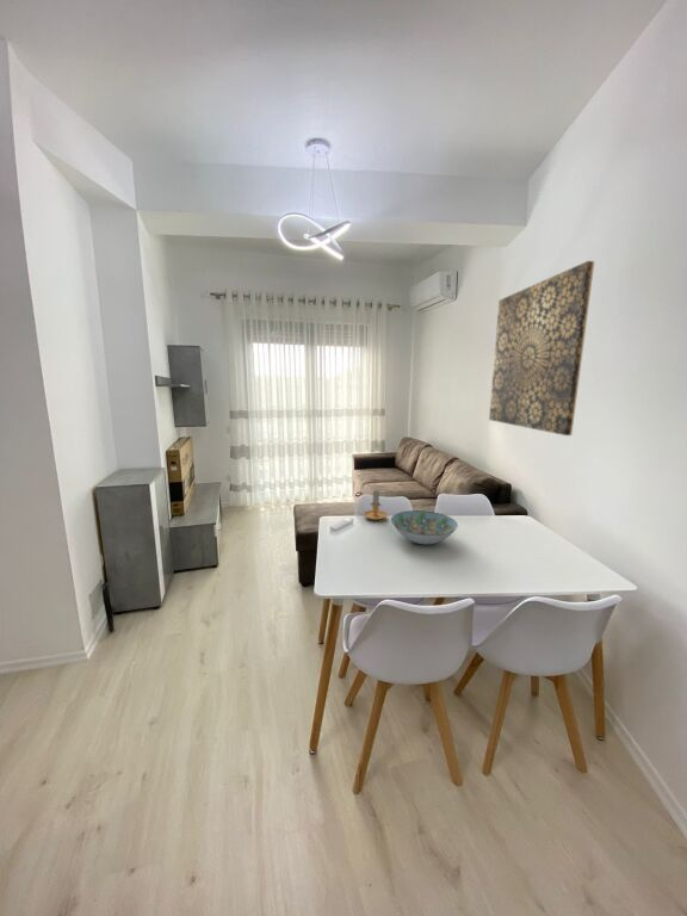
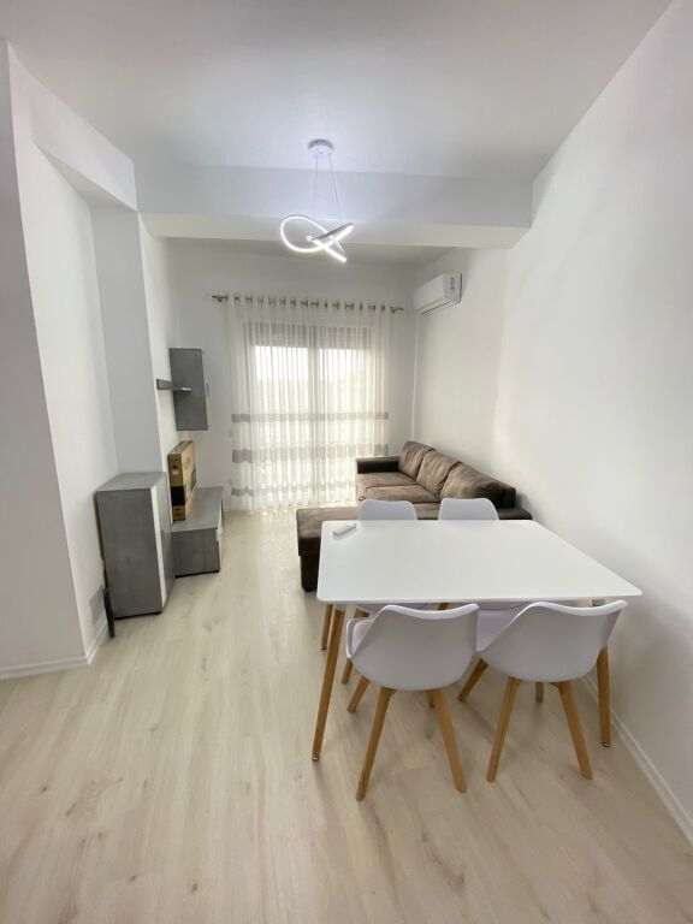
- decorative bowl [390,509,459,545]
- wall art [488,260,595,437]
- candle [358,488,389,521]
